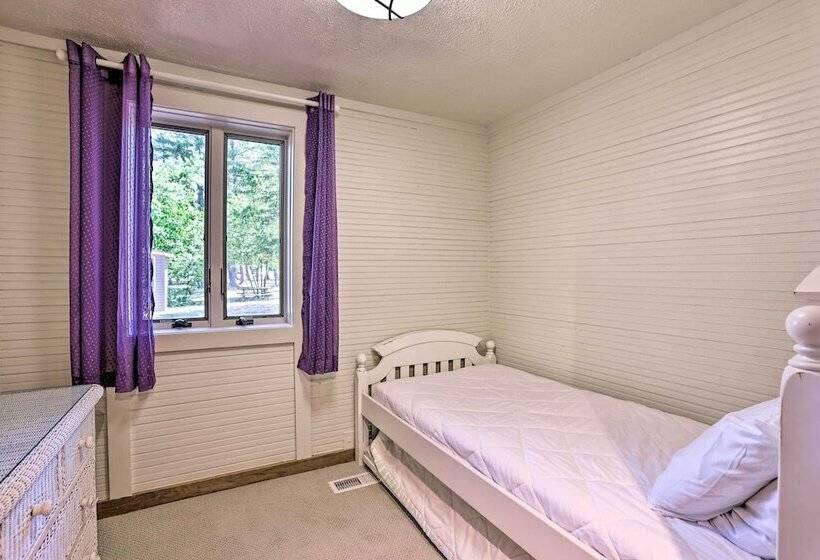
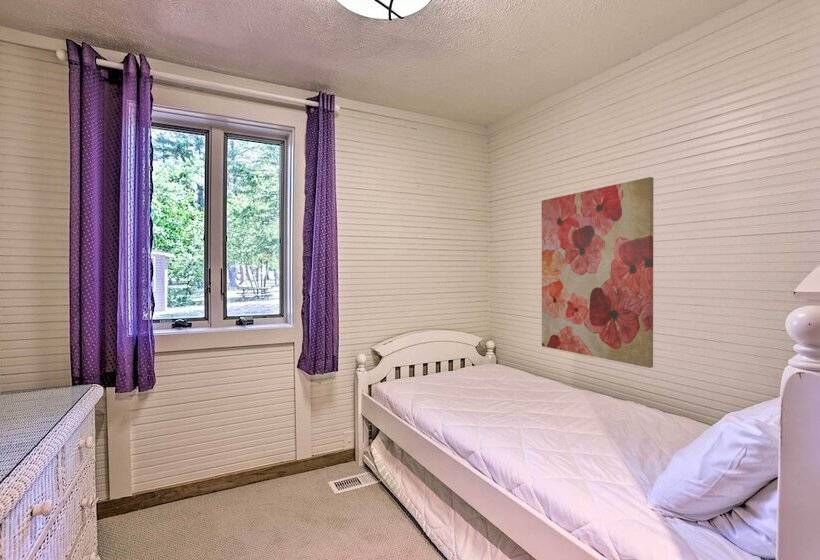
+ wall art [541,176,655,369]
